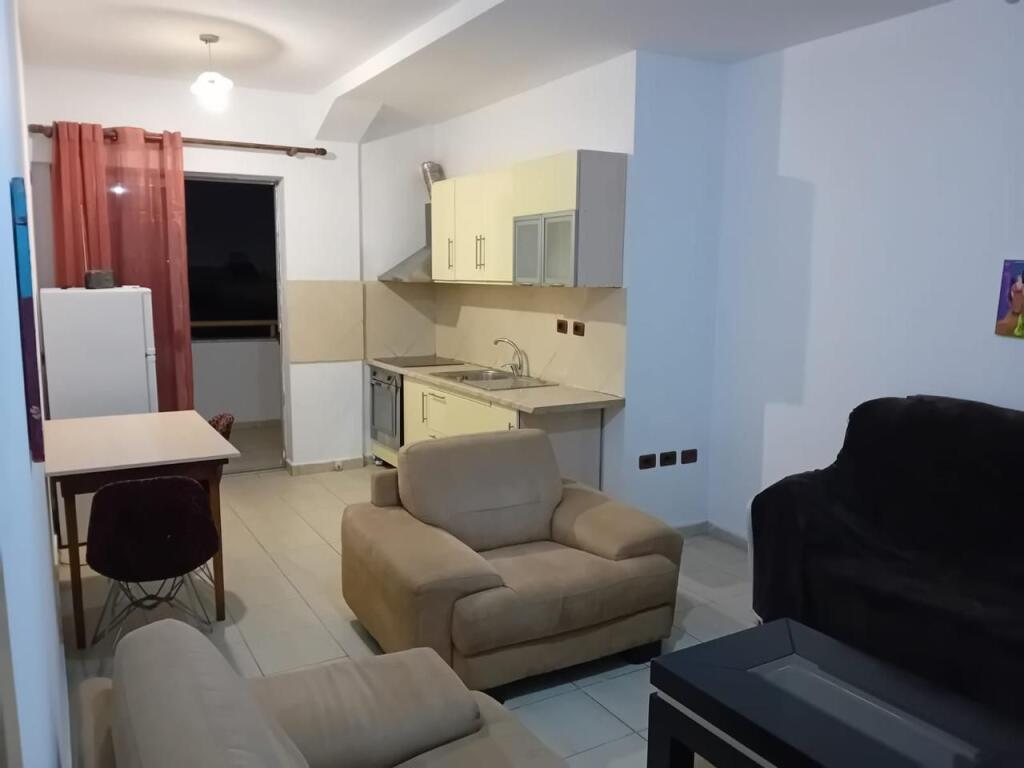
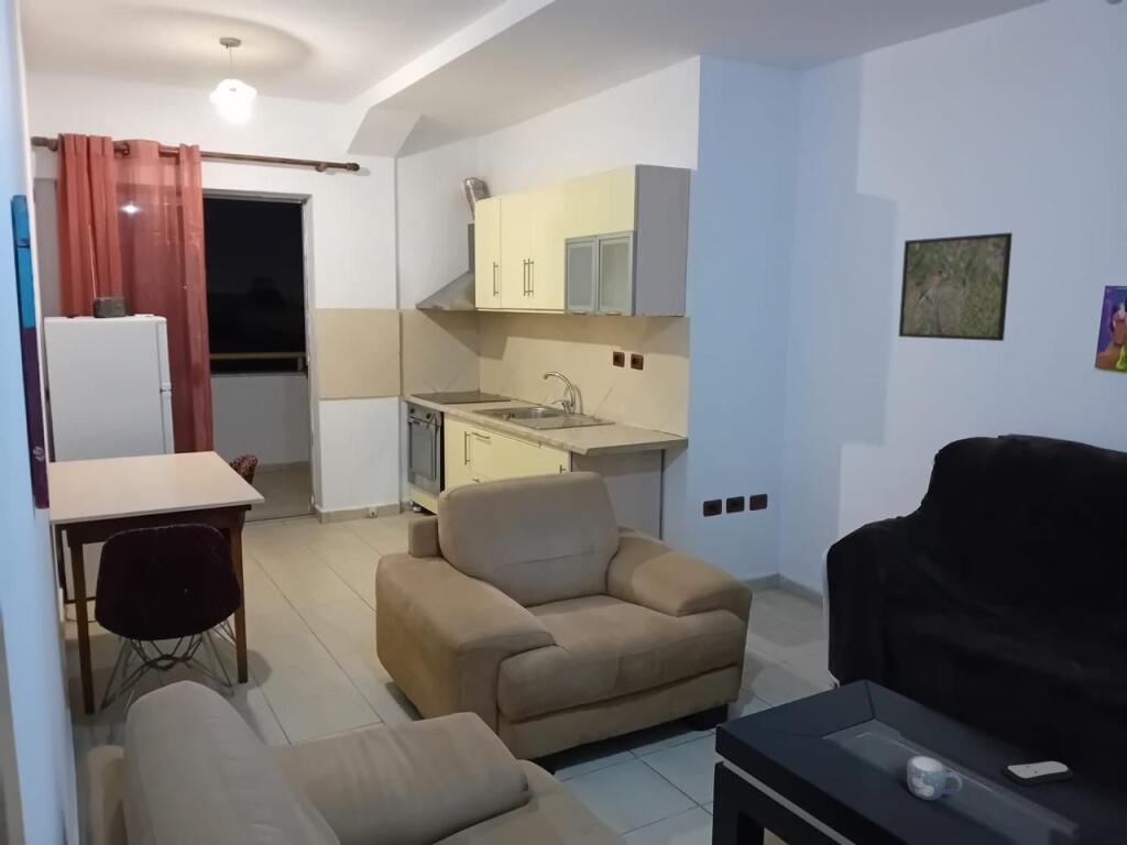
+ remote control [1002,759,1074,787]
+ mug [906,755,964,801]
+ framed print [898,232,1014,342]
